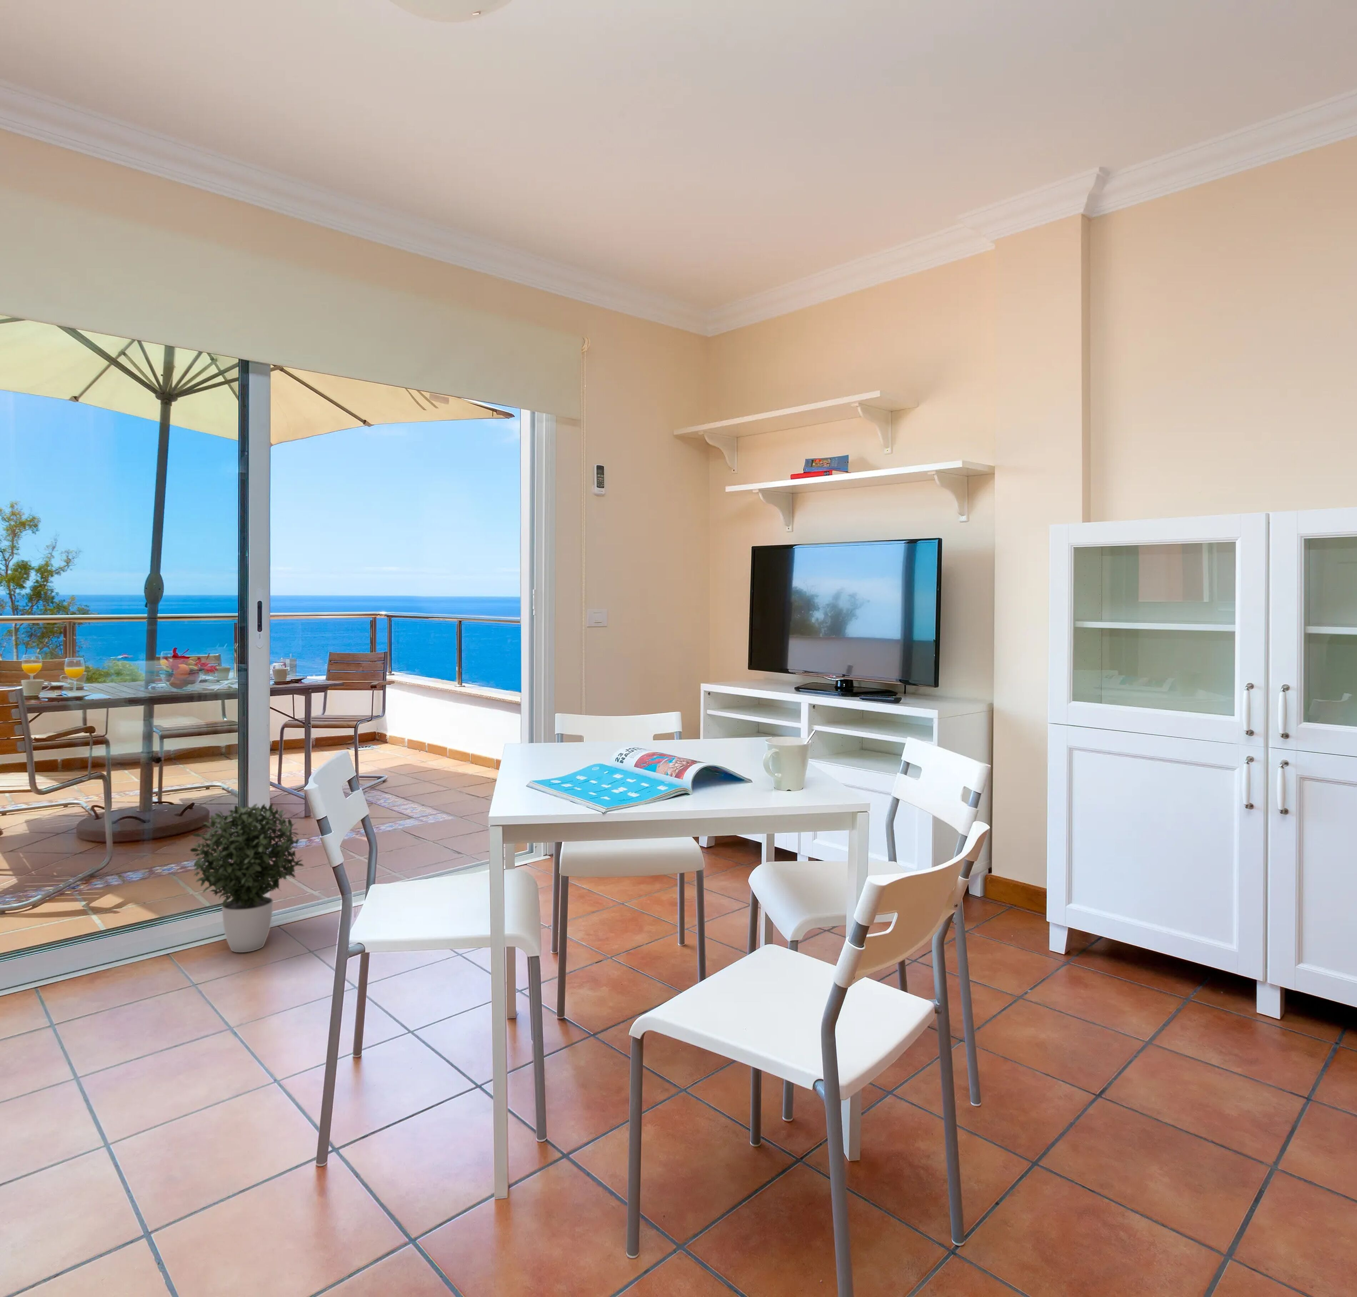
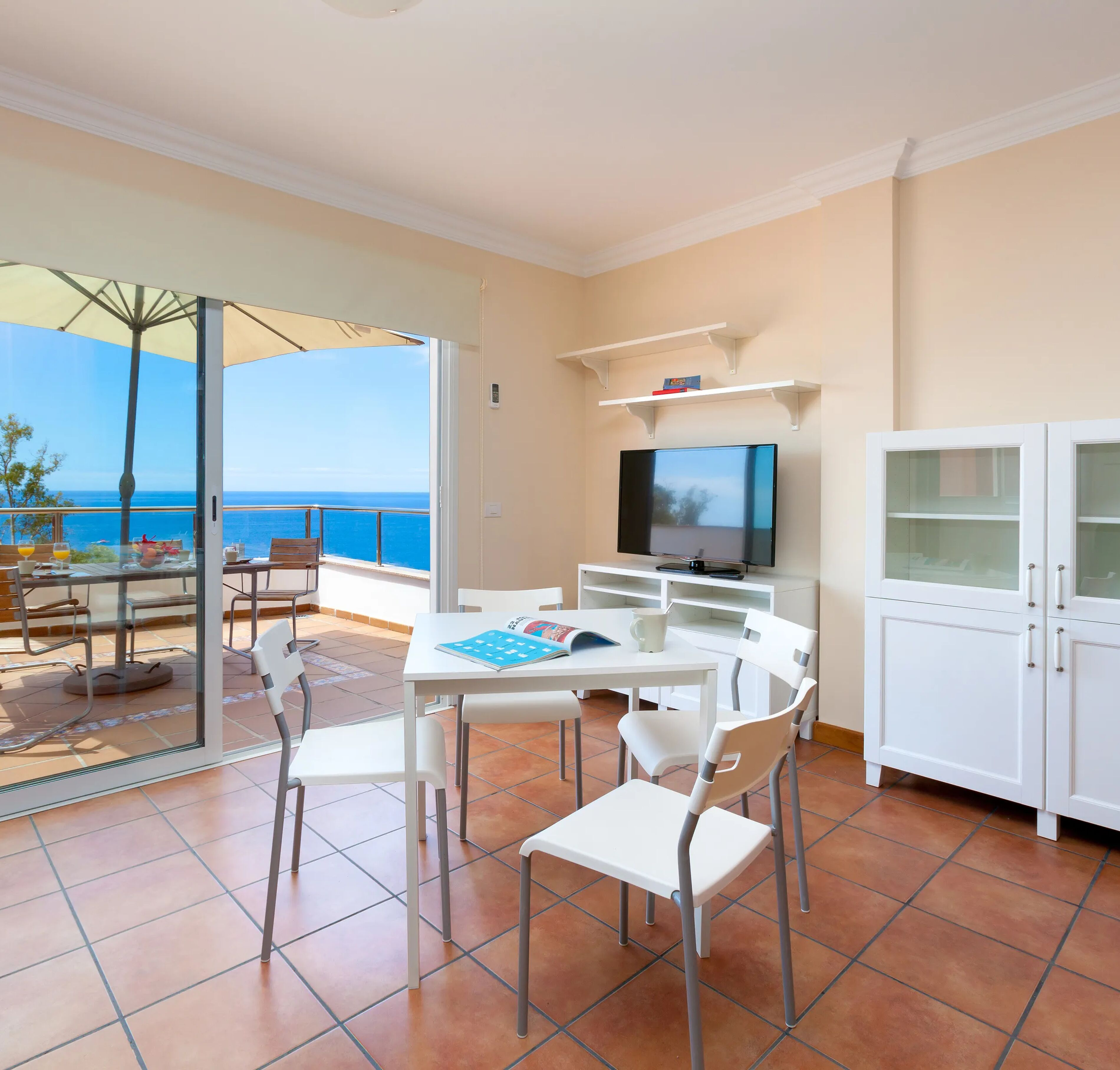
- potted plant [190,802,304,953]
